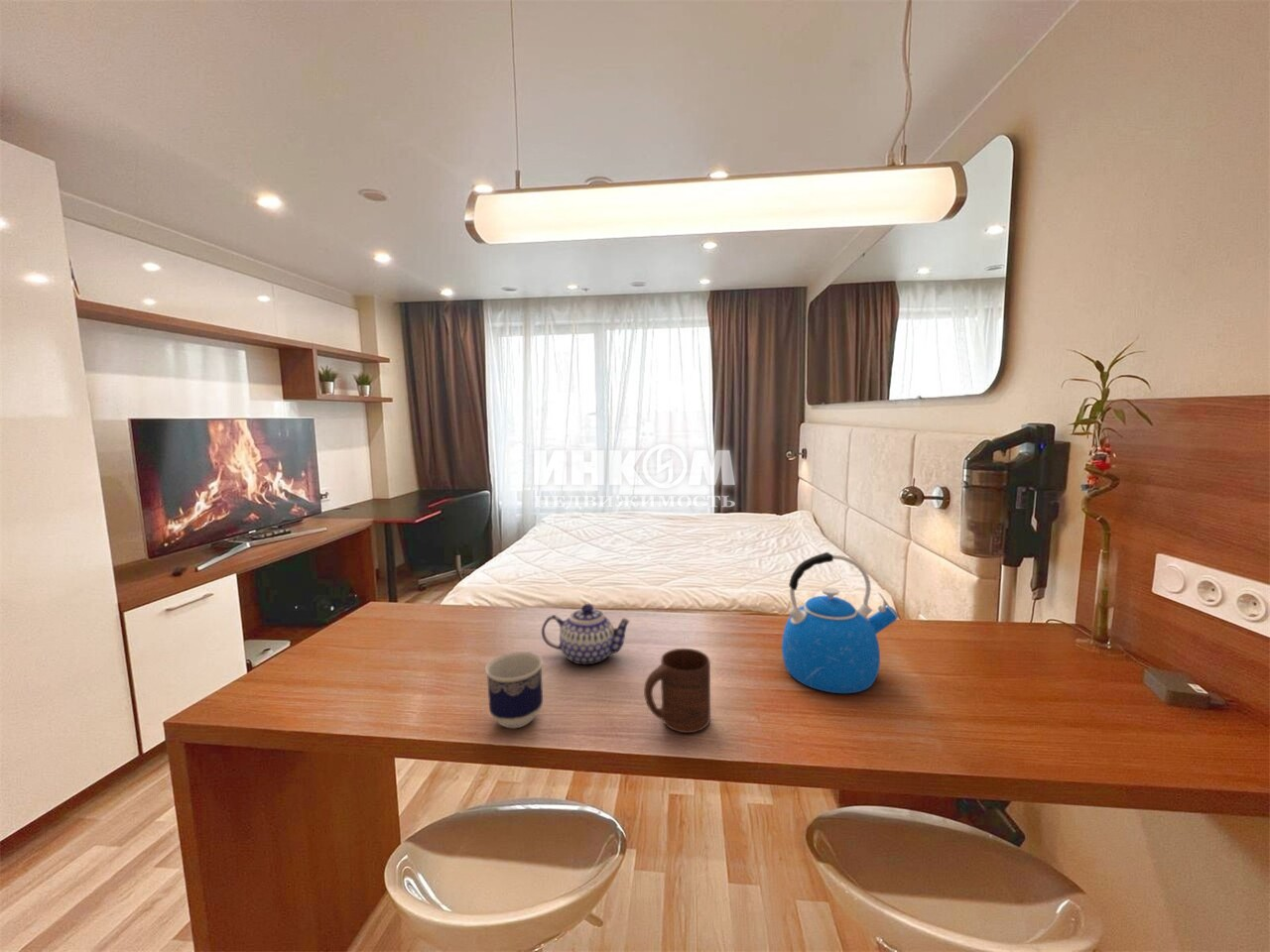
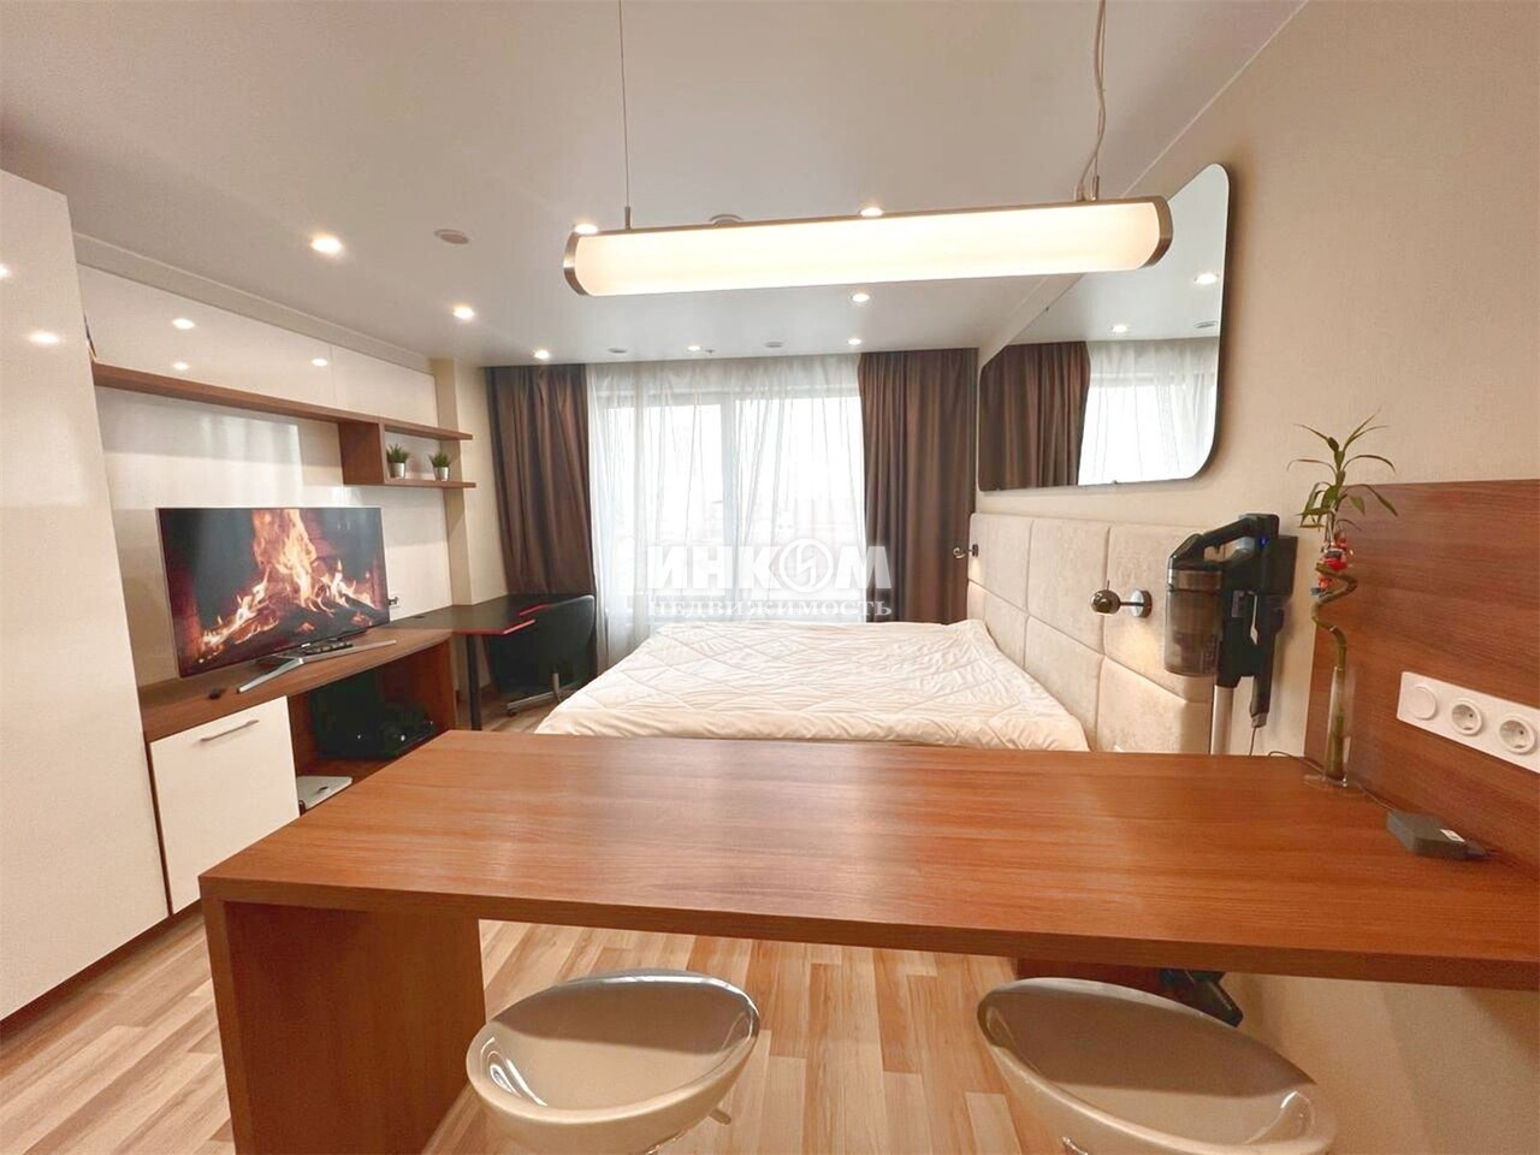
- cup [484,651,544,729]
- teapot [541,603,631,665]
- cup [643,648,711,734]
- kettle [781,551,900,694]
